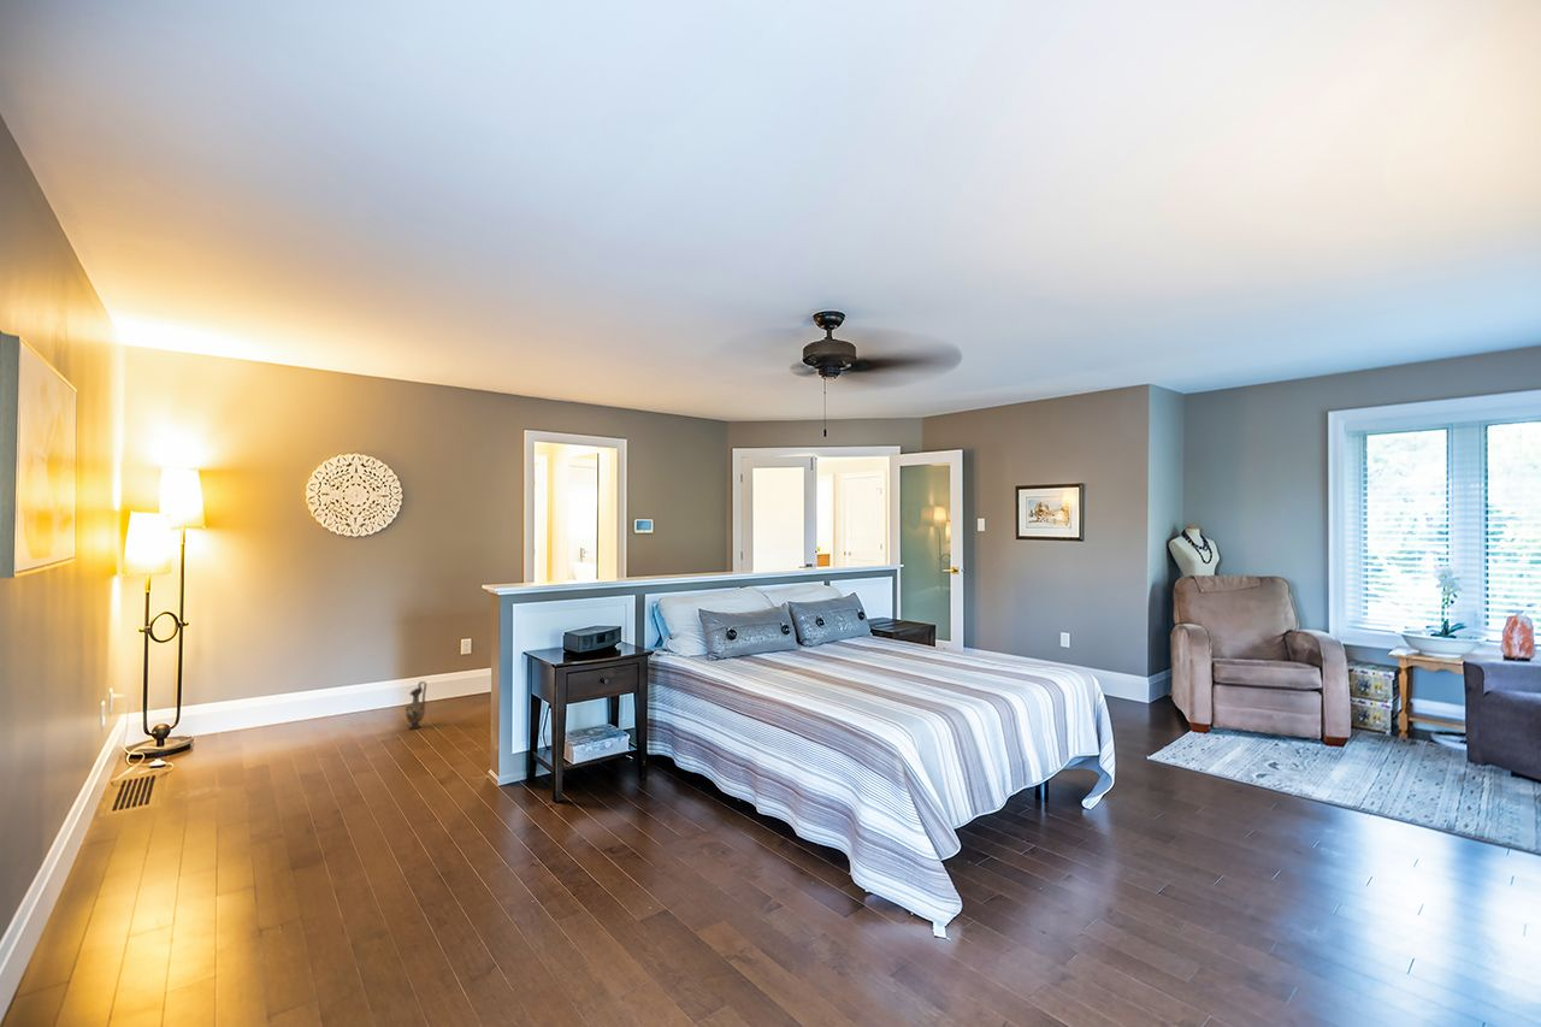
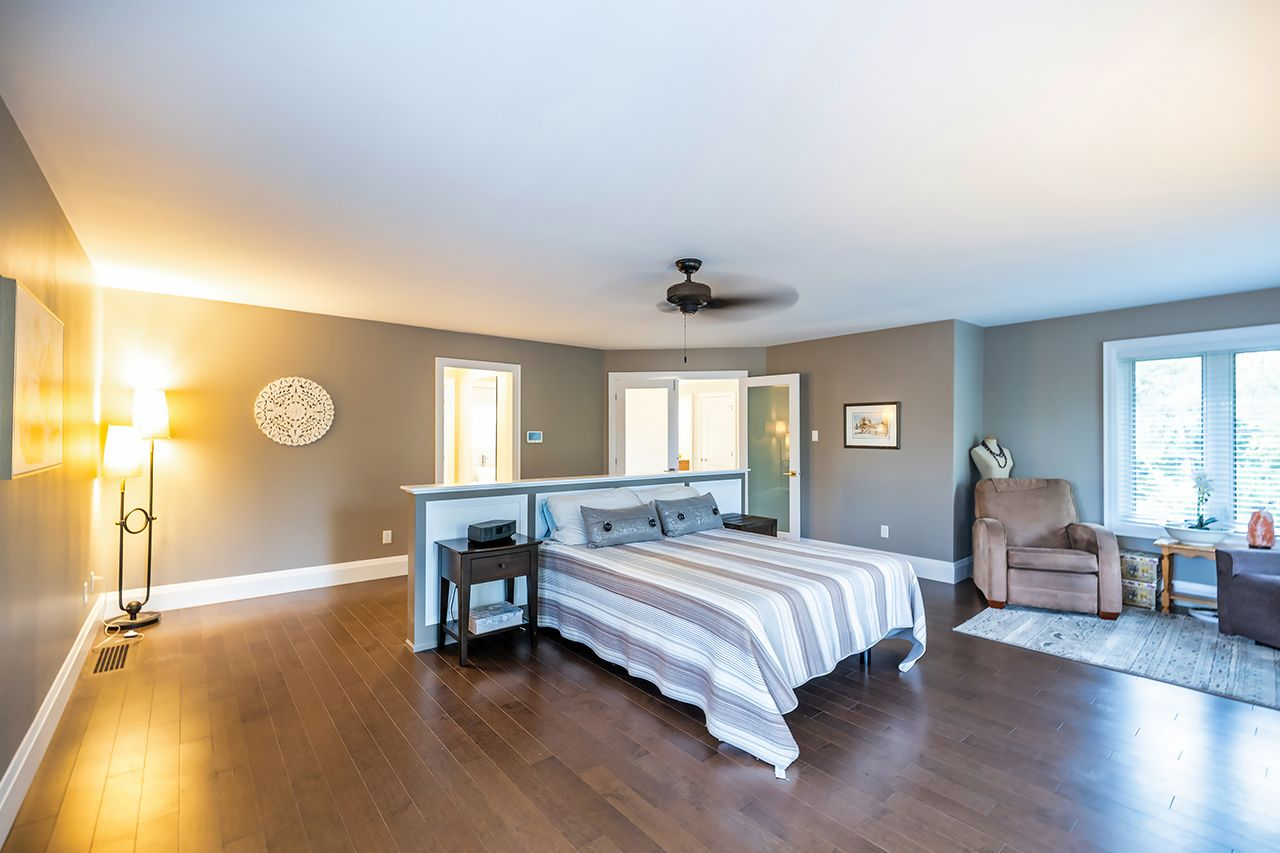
- vase [405,680,427,731]
